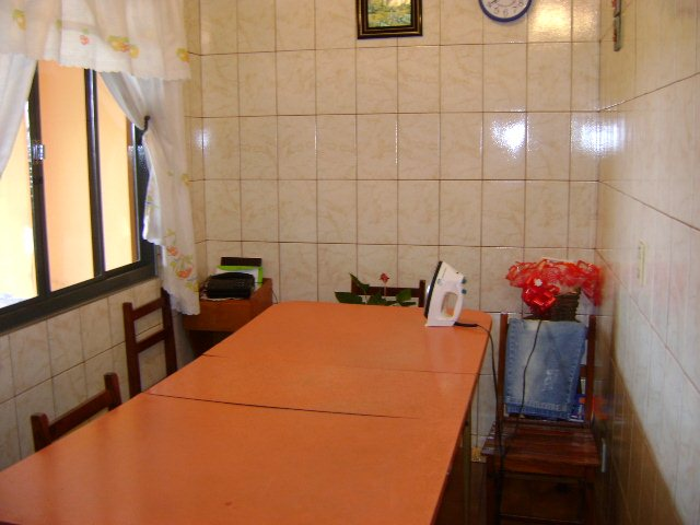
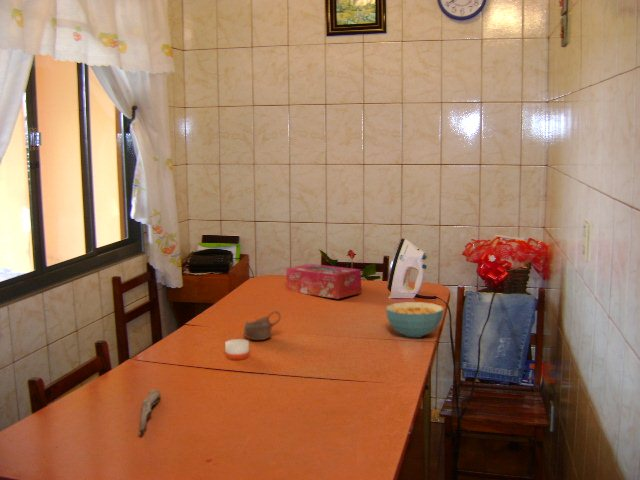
+ candle [224,338,250,361]
+ spoon [138,389,162,435]
+ tissue box [285,263,362,300]
+ cereal bowl [385,301,445,339]
+ cup [243,310,282,341]
